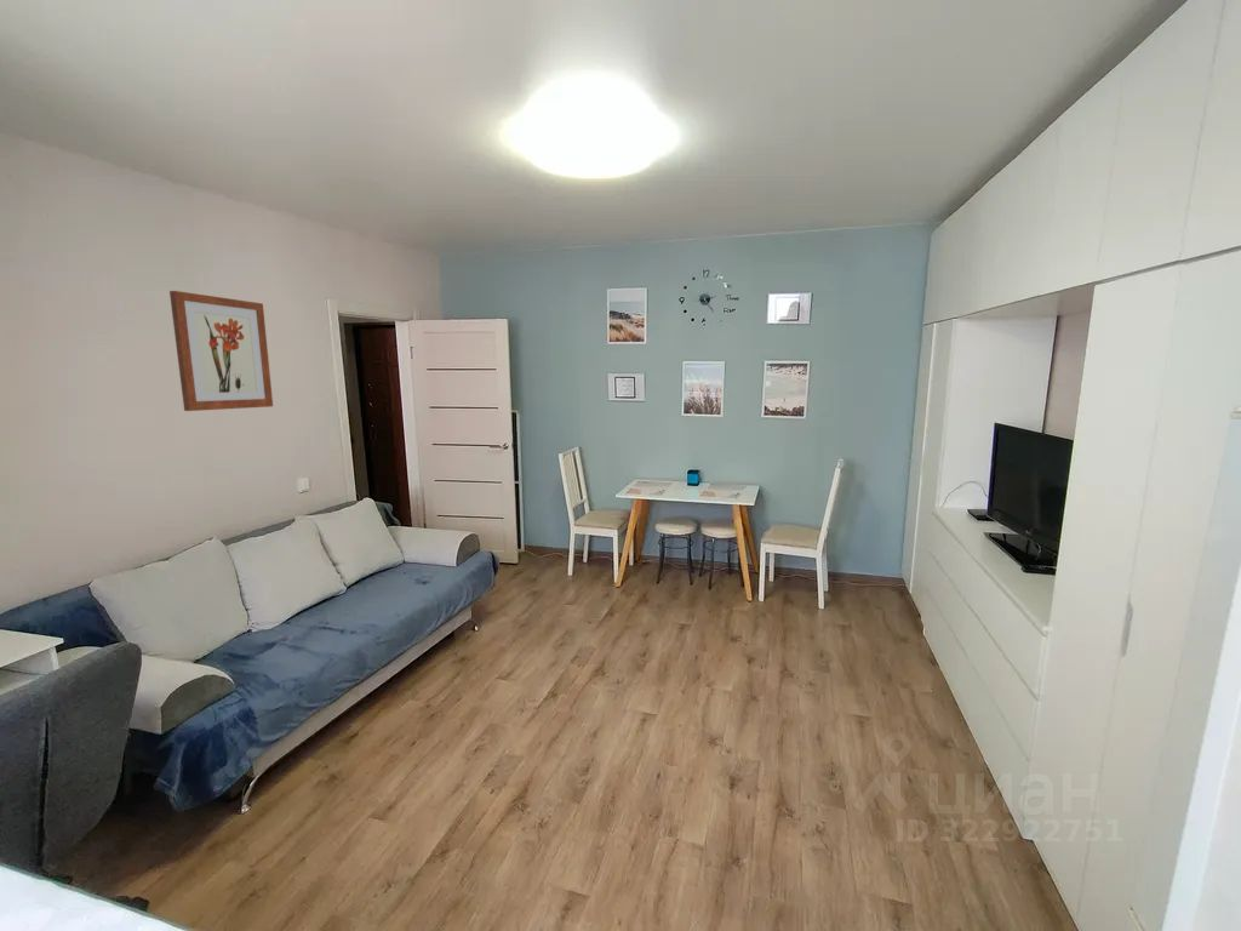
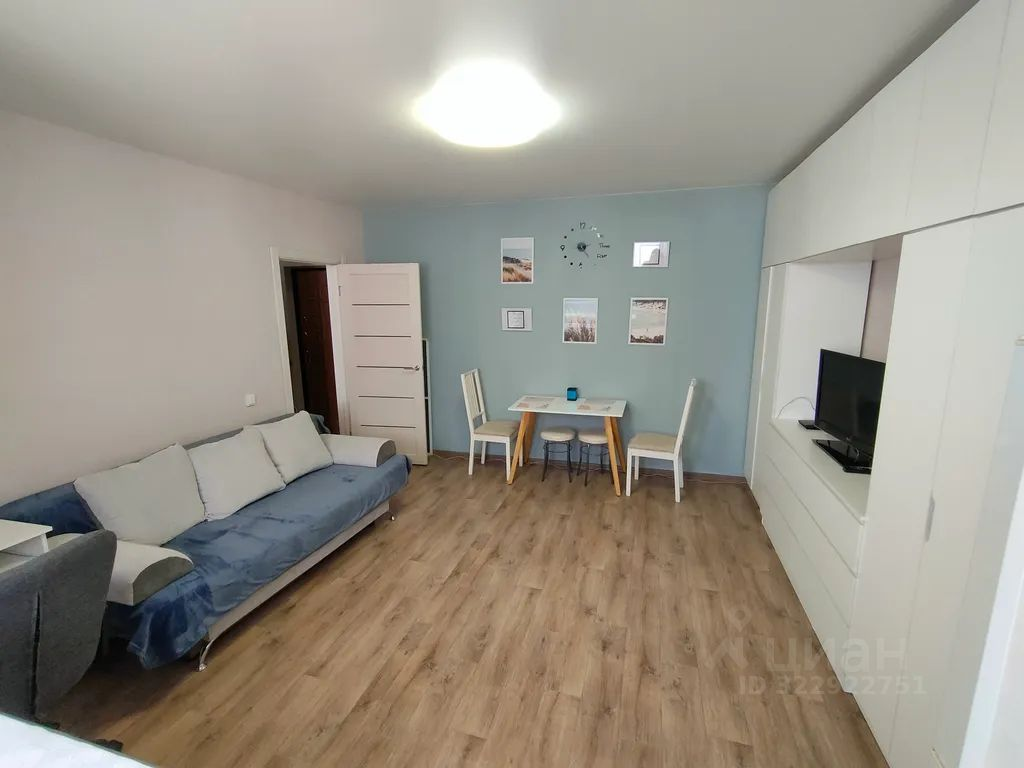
- wall art [168,290,274,412]
